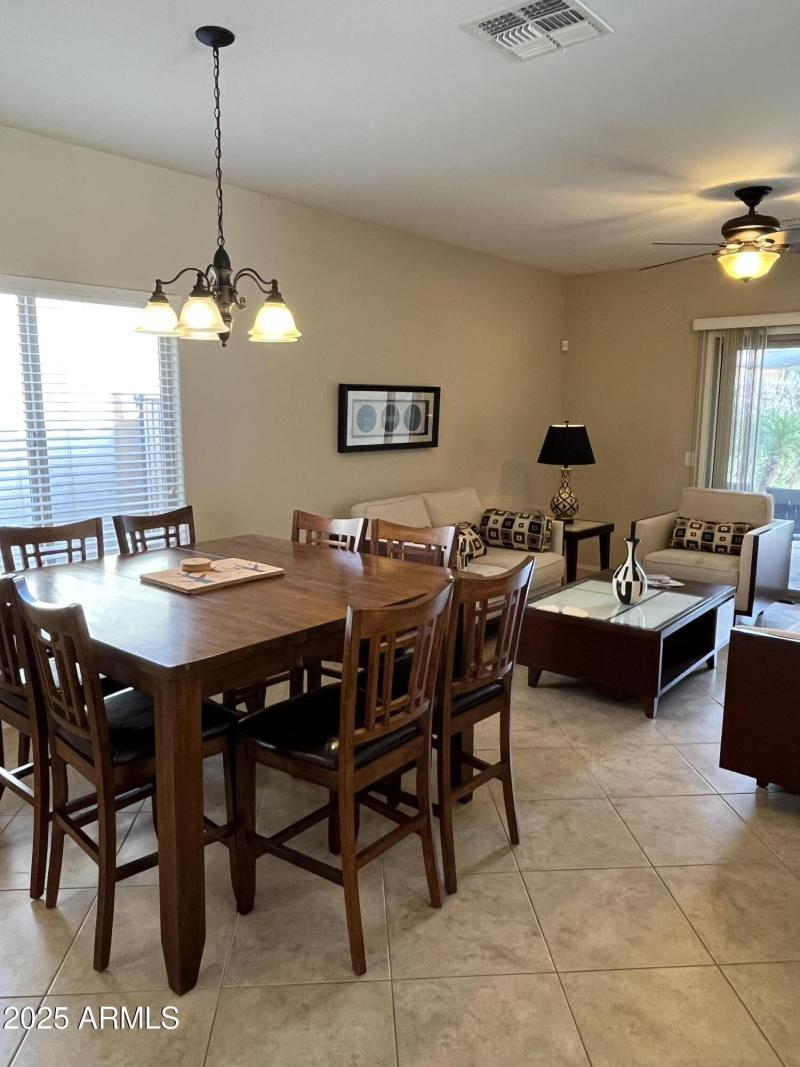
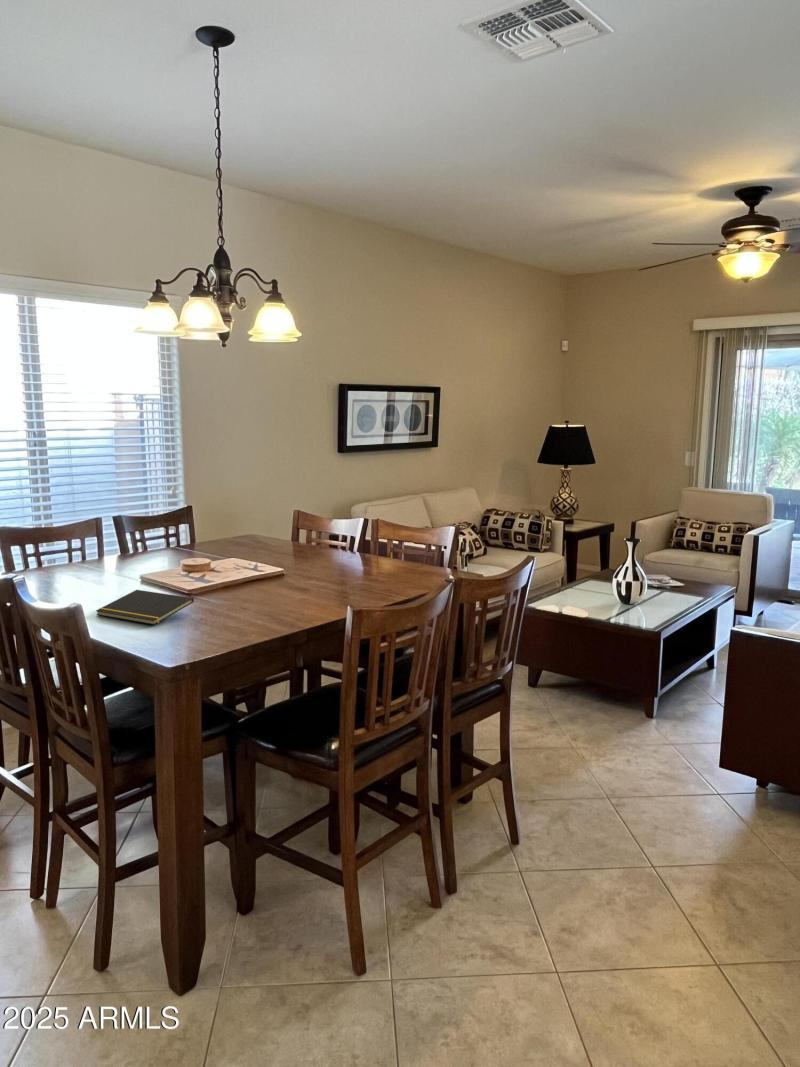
+ notepad [95,589,195,626]
